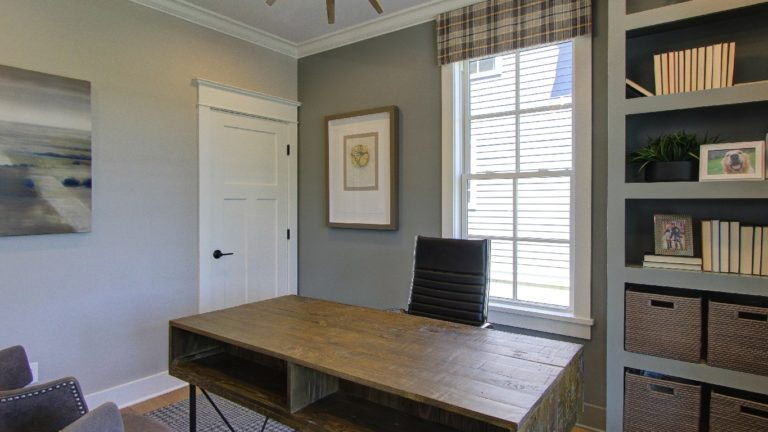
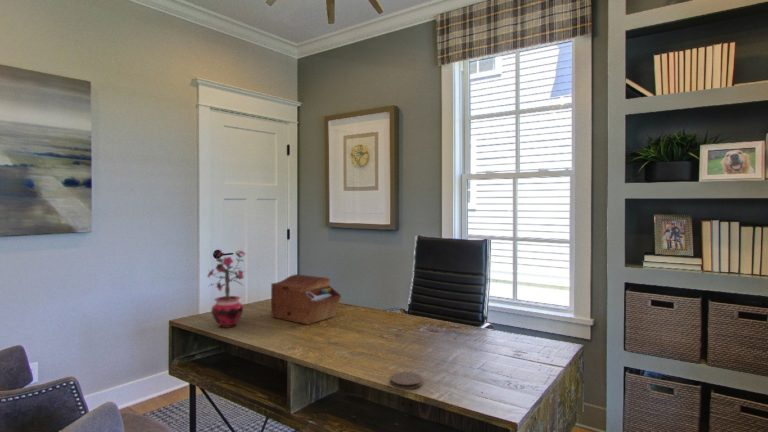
+ coaster [390,371,424,390]
+ potted plant [207,247,246,329]
+ sewing box [270,273,342,326]
